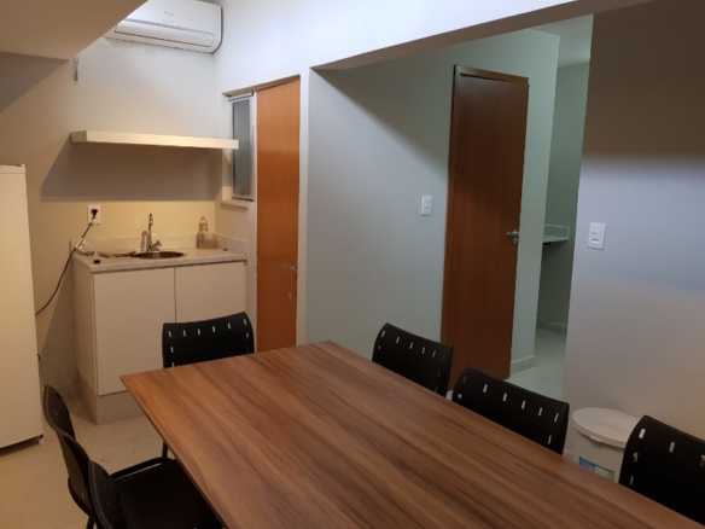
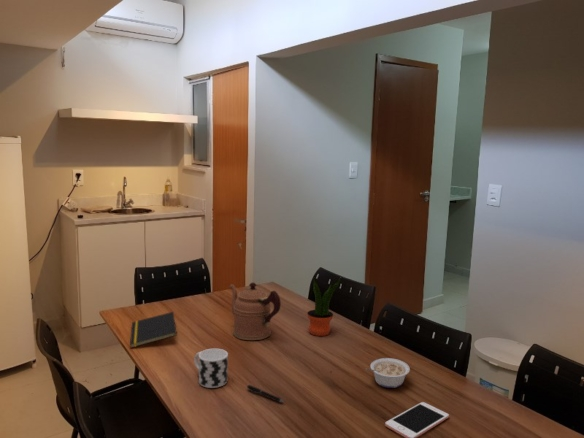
+ coffeepot [228,281,282,341]
+ pen [246,384,285,403]
+ notepad [129,311,178,349]
+ cup [193,348,229,389]
+ legume [364,357,411,389]
+ cell phone [384,401,450,438]
+ potted plant [306,276,342,337]
